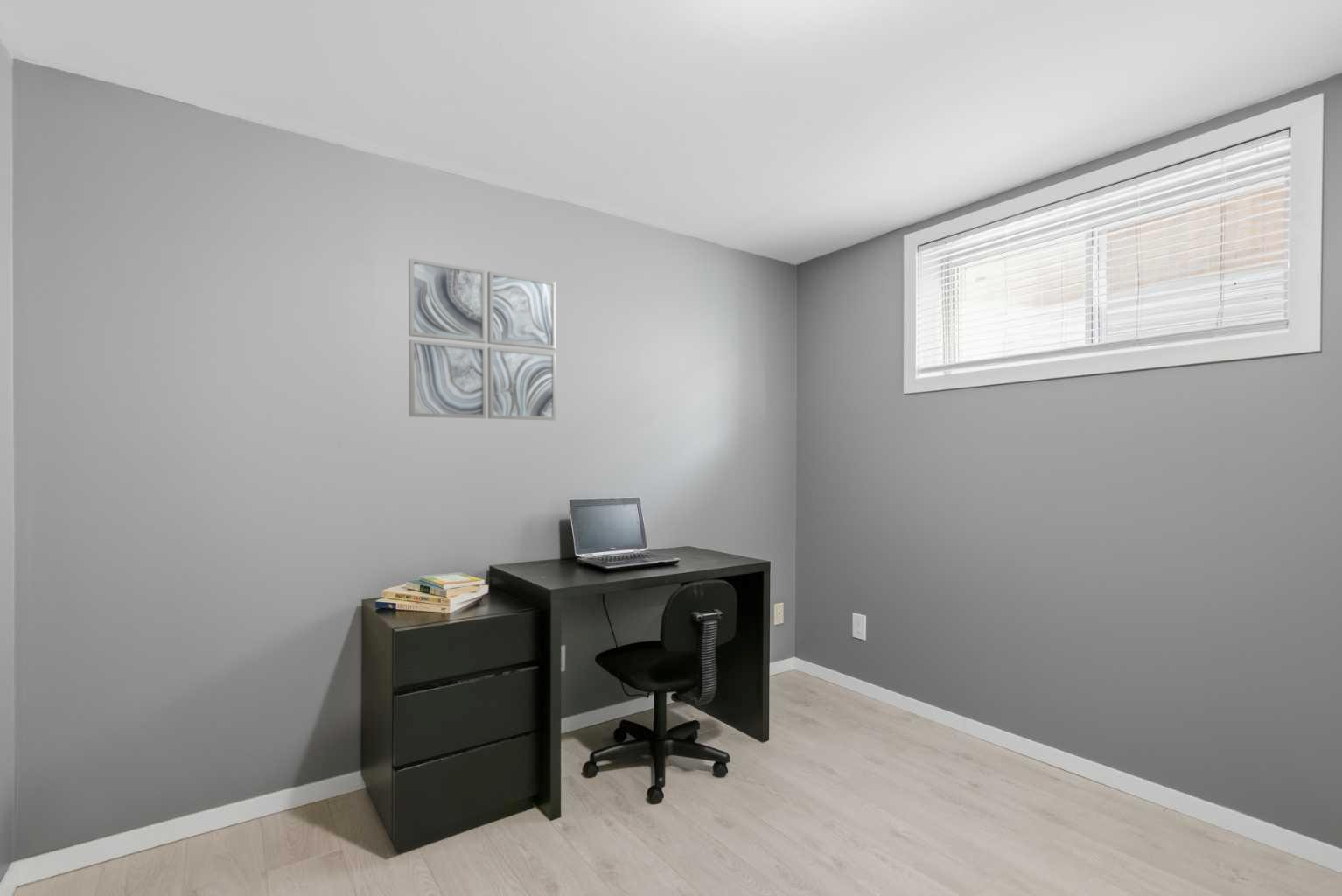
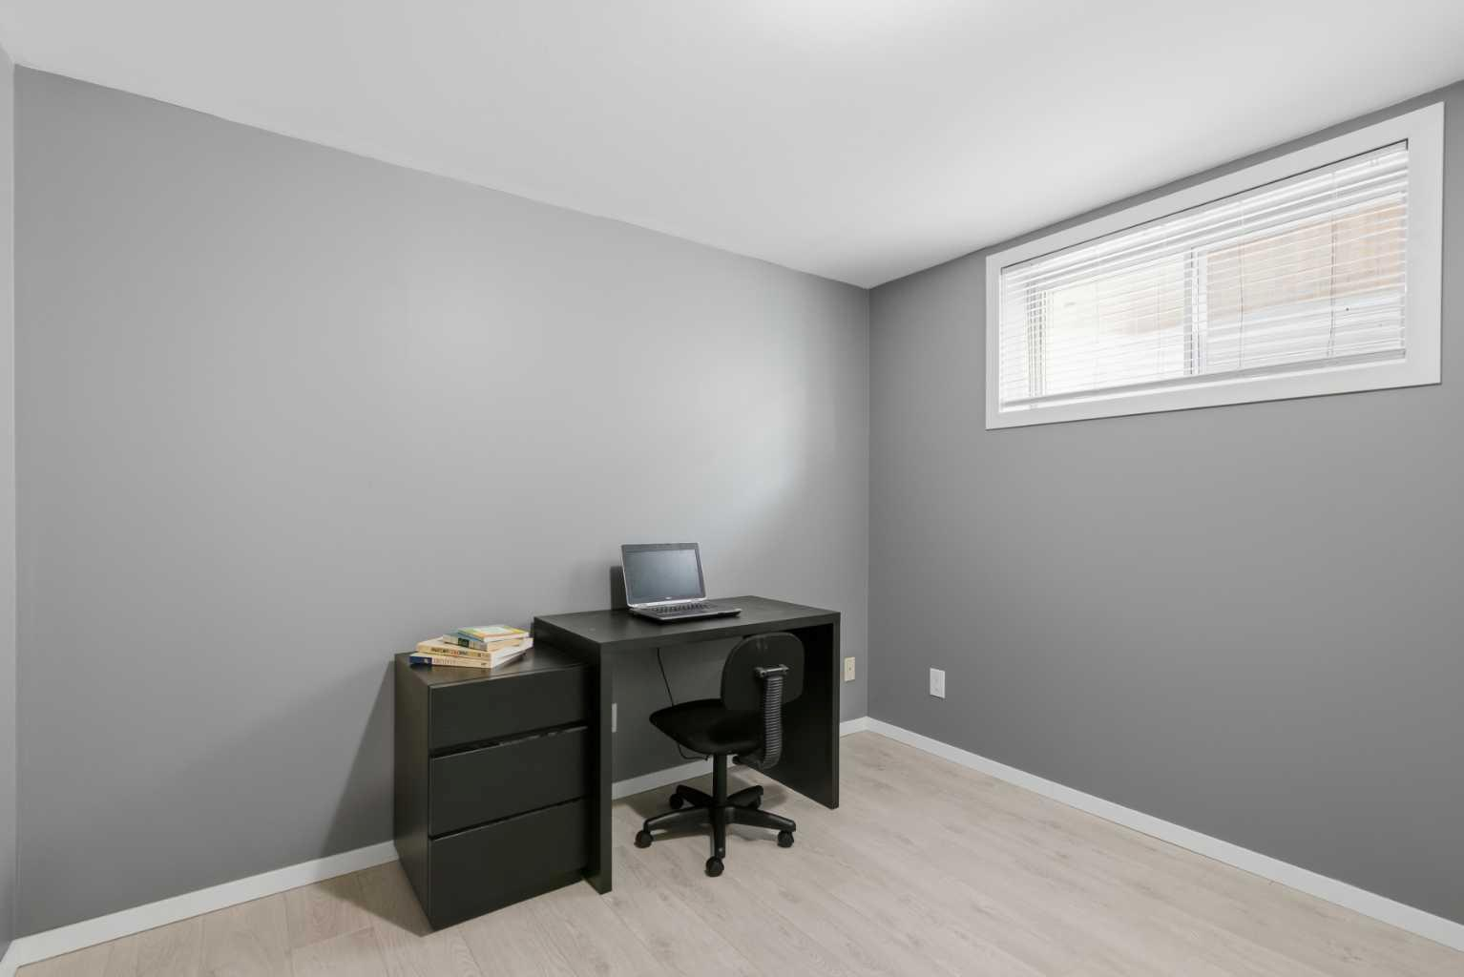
- wall art [408,257,556,421]
